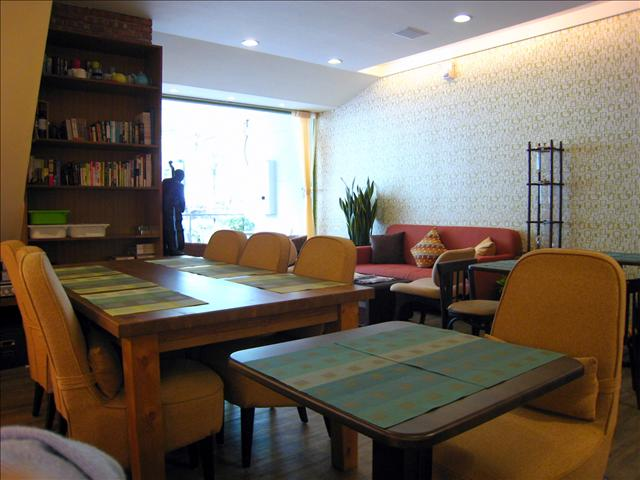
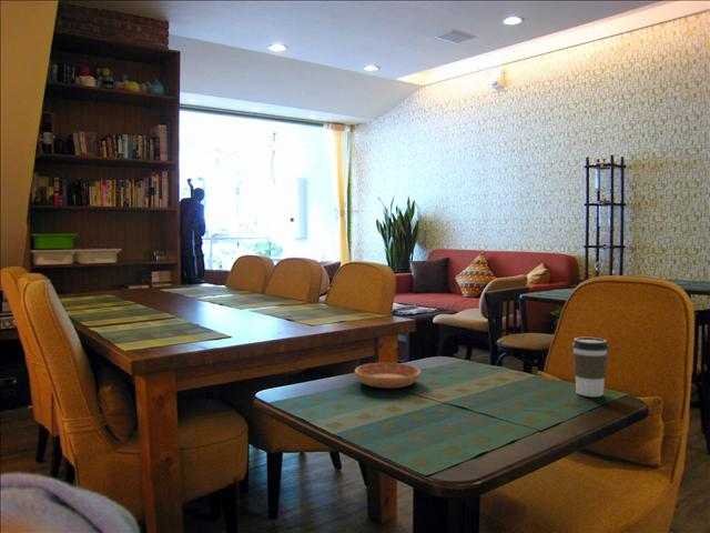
+ coffee cup [571,336,610,398]
+ saucer [354,362,422,389]
